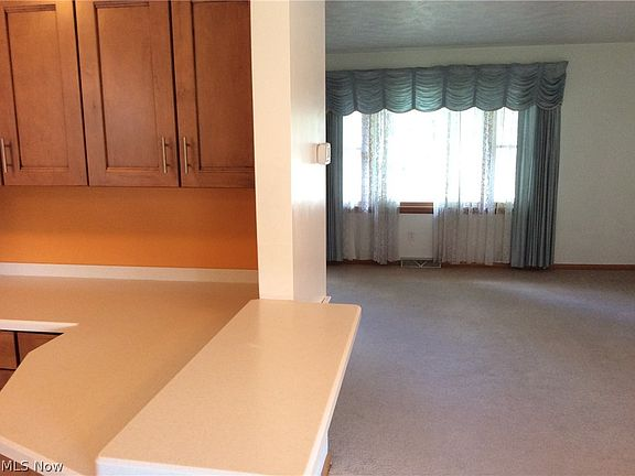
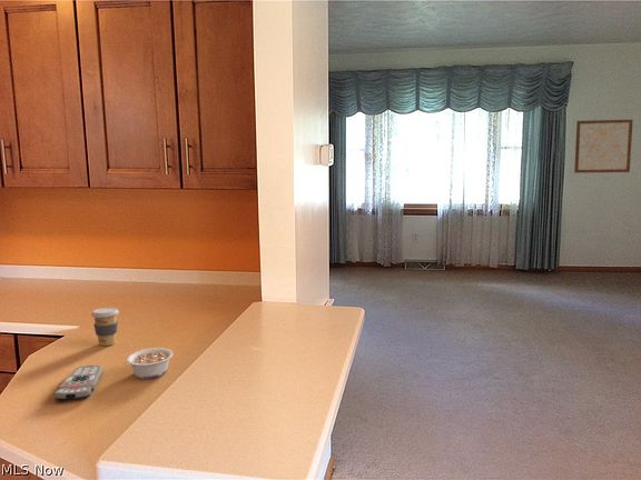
+ coffee cup [90,307,120,347]
+ remote control [52,364,103,401]
+ legume [124,347,174,380]
+ wall art [573,119,634,174]
